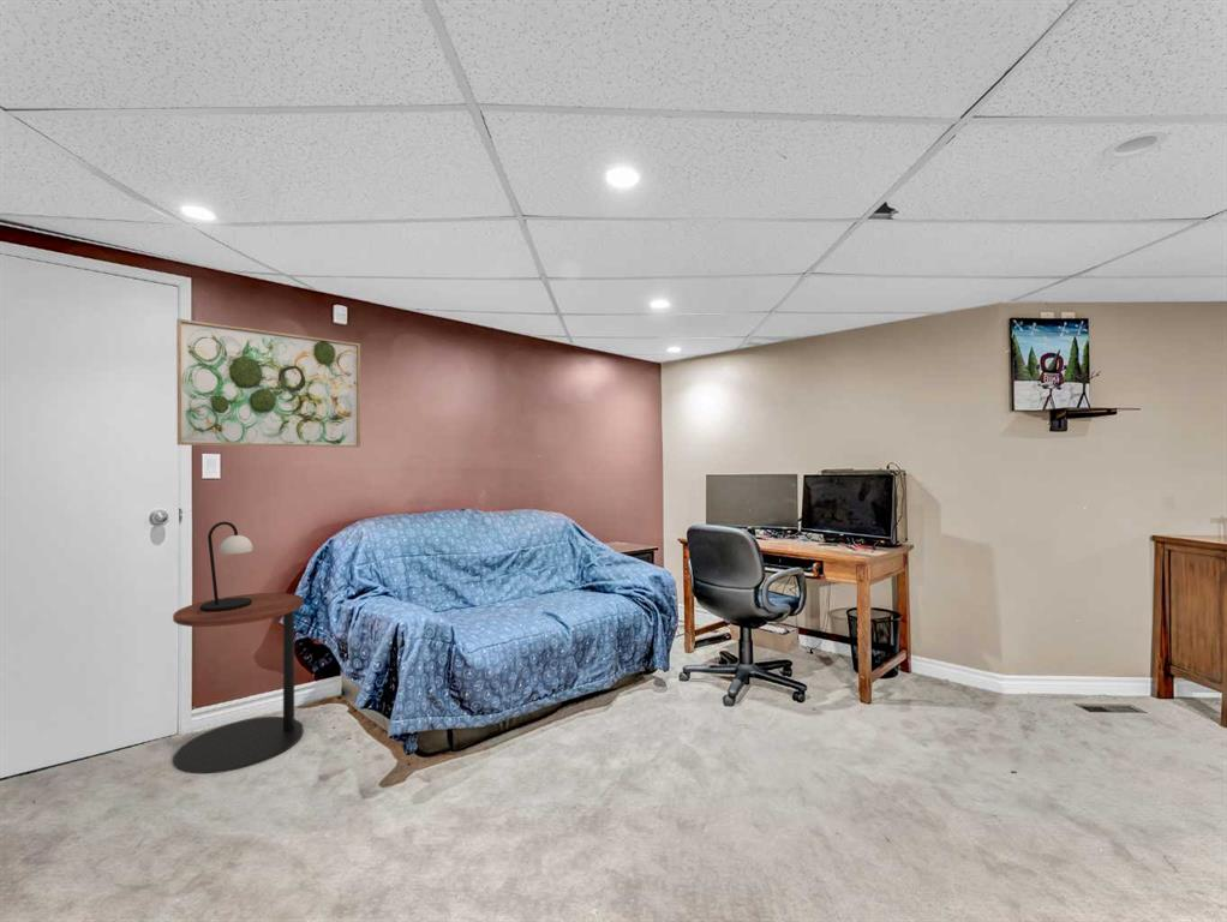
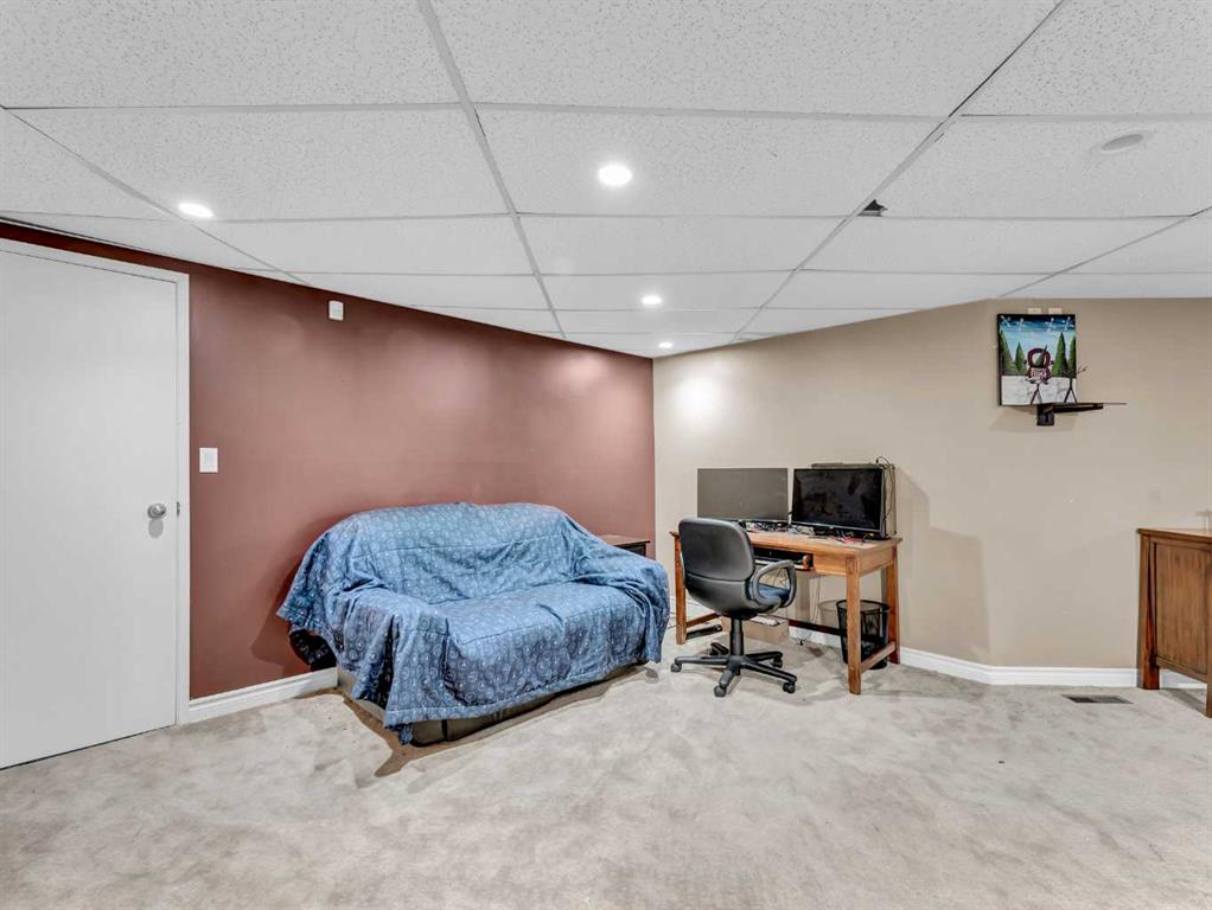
- table lamp [199,521,253,612]
- wall art [175,318,361,449]
- side table [172,592,305,774]
